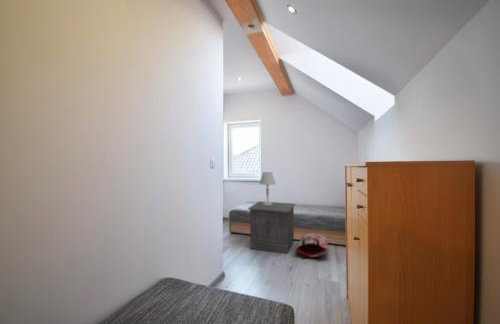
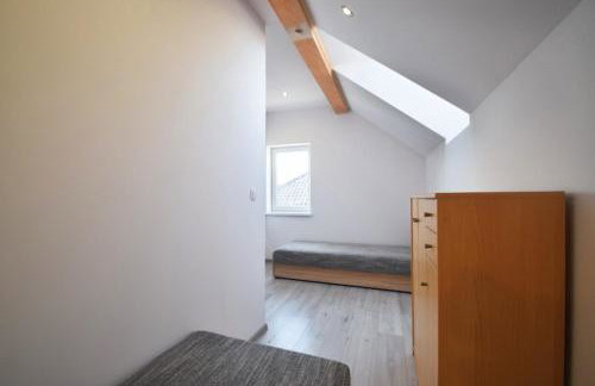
- table lamp [259,171,277,206]
- bag [294,232,329,260]
- nightstand [247,201,296,255]
